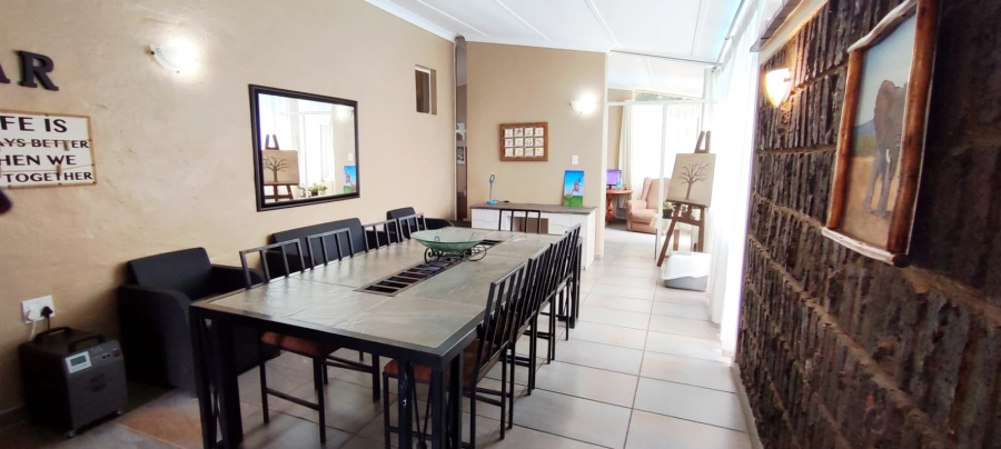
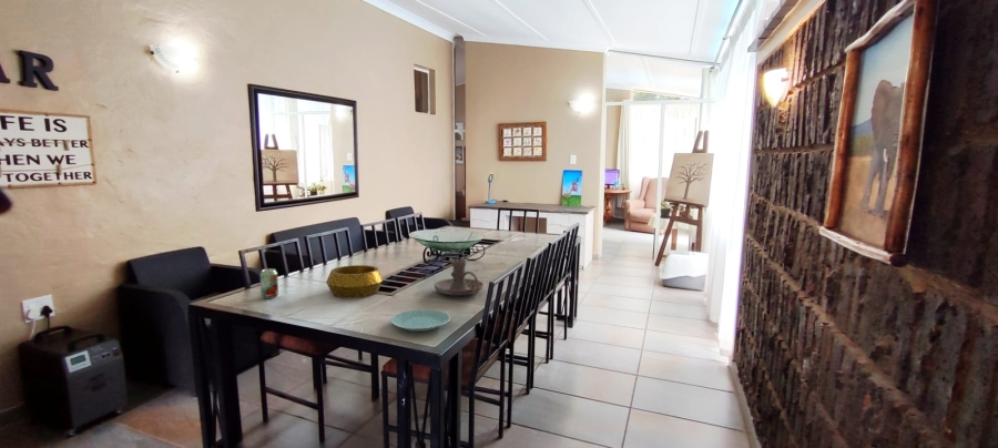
+ plate [389,308,451,333]
+ candle holder [434,258,485,296]
+ beverage can [259,267,279,299]
+ decorative bowl [325,264,384,298]
